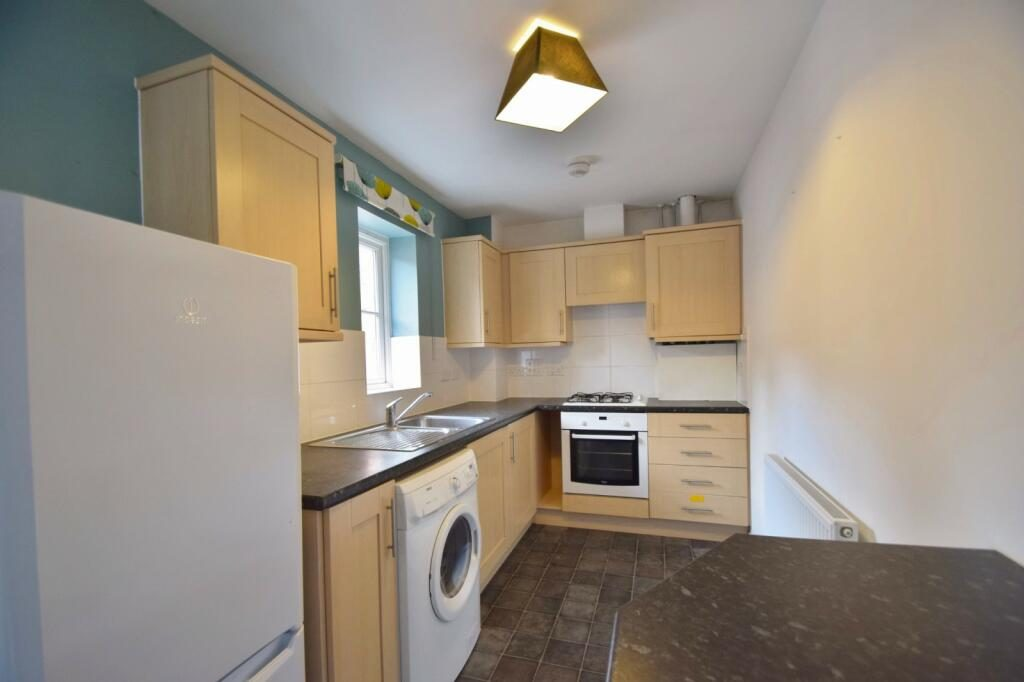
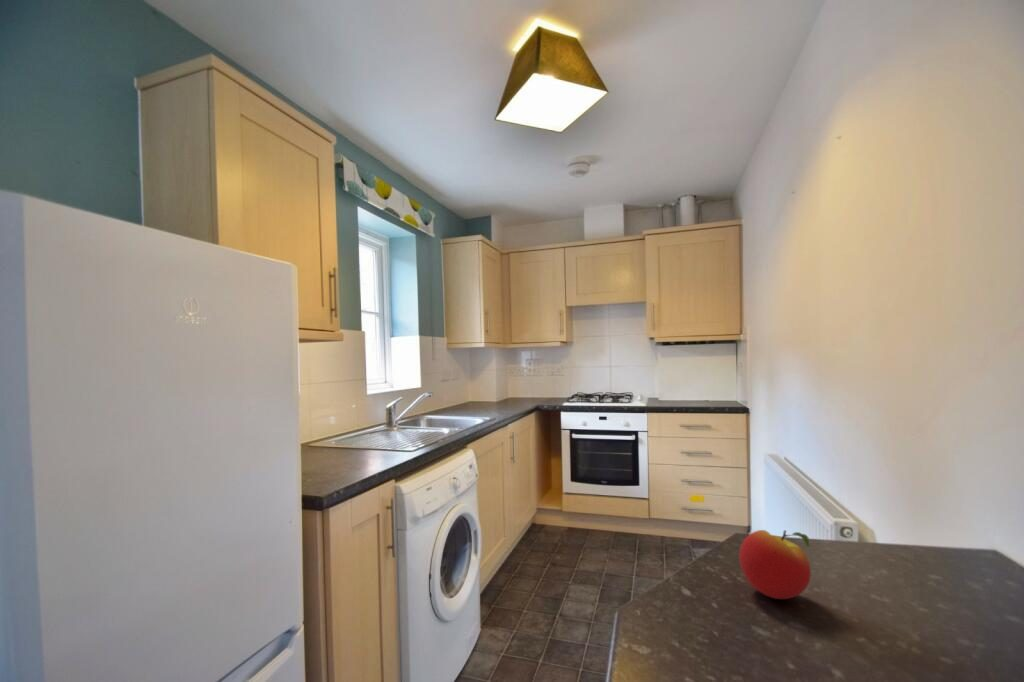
+ apple [738,529,812,600]
